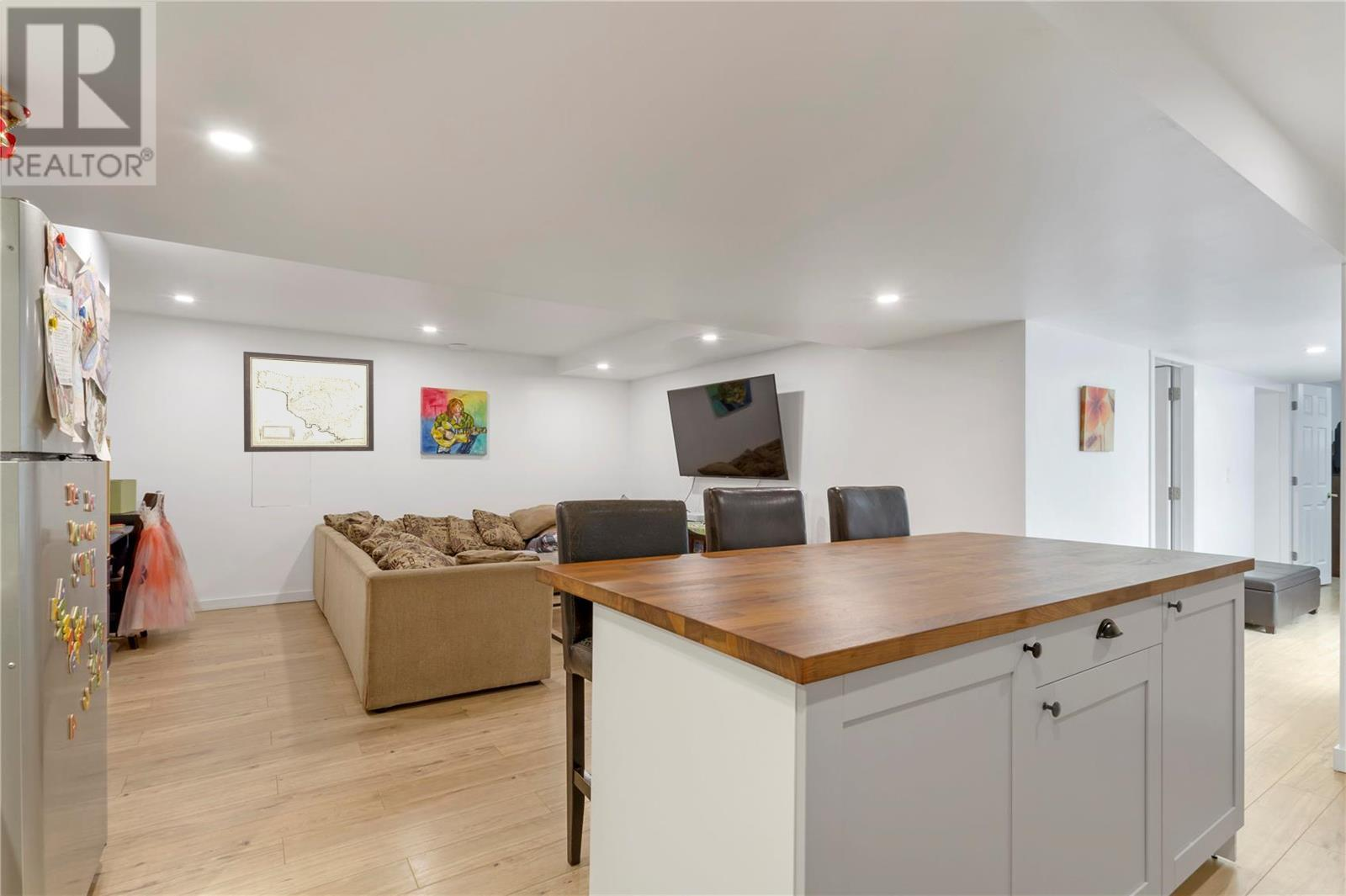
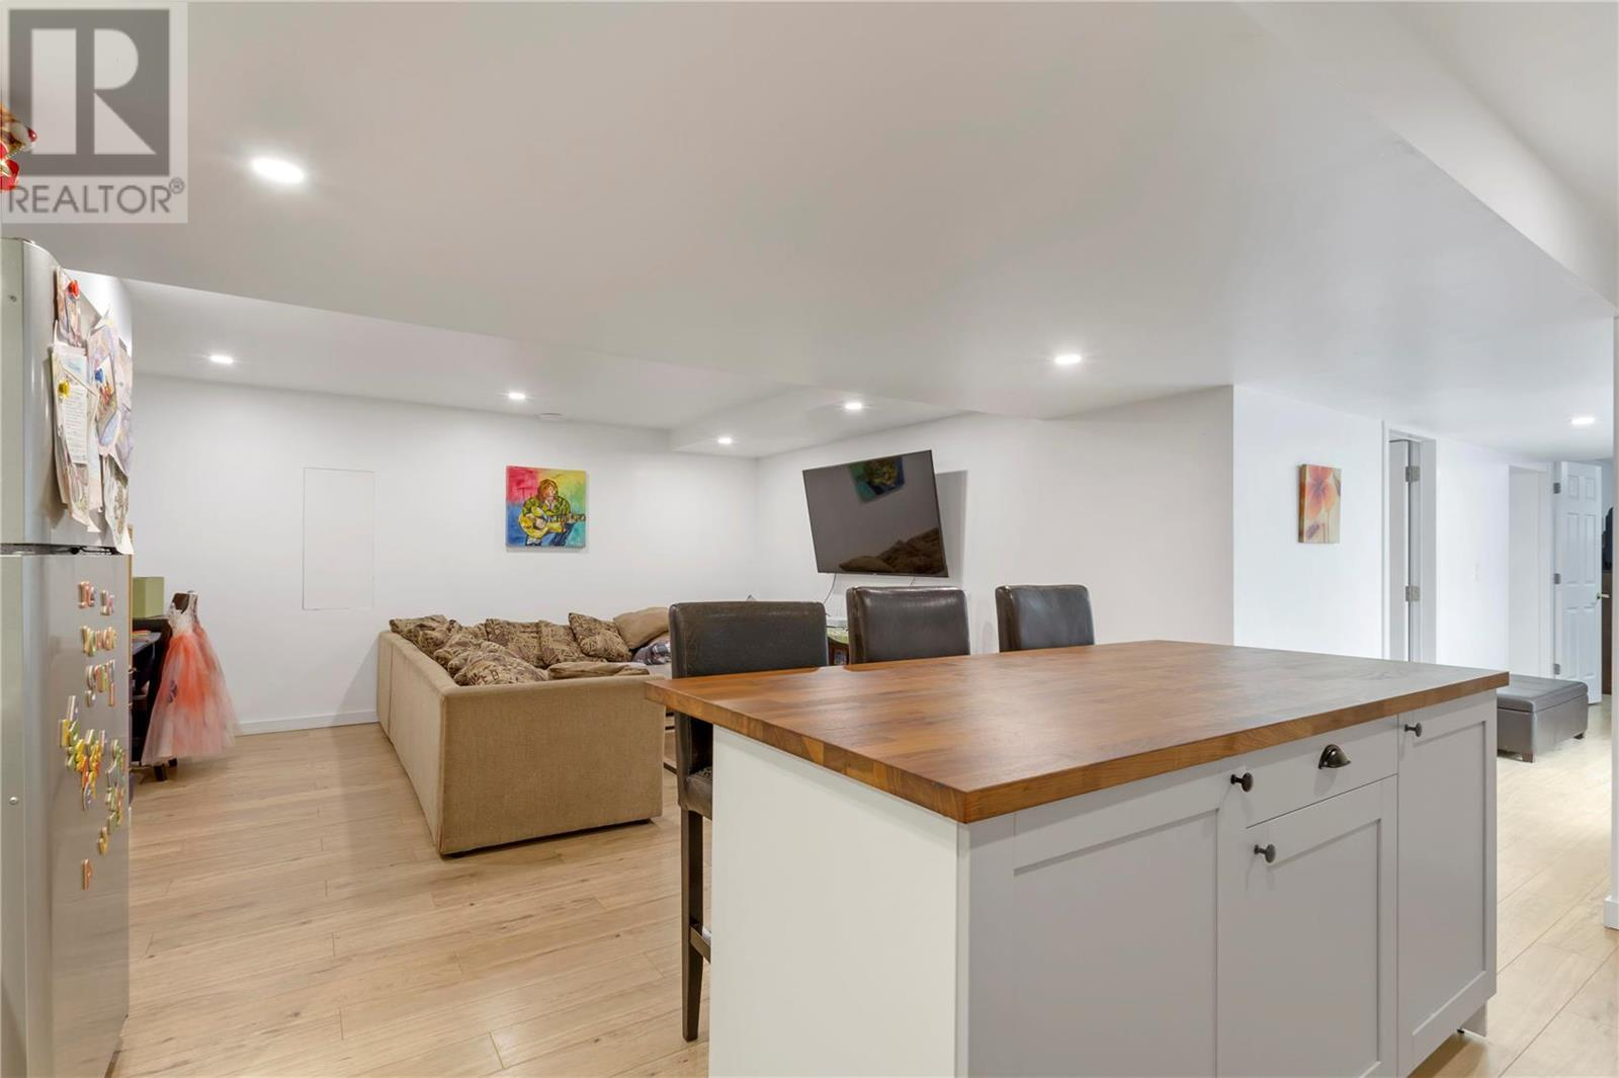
- wall art [242,351,374,453]
